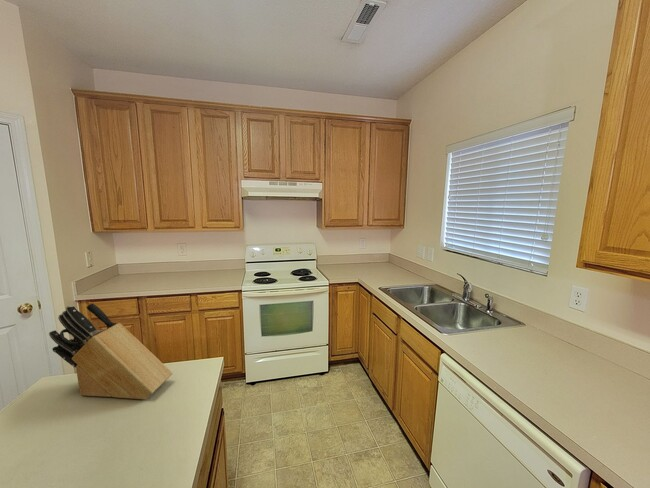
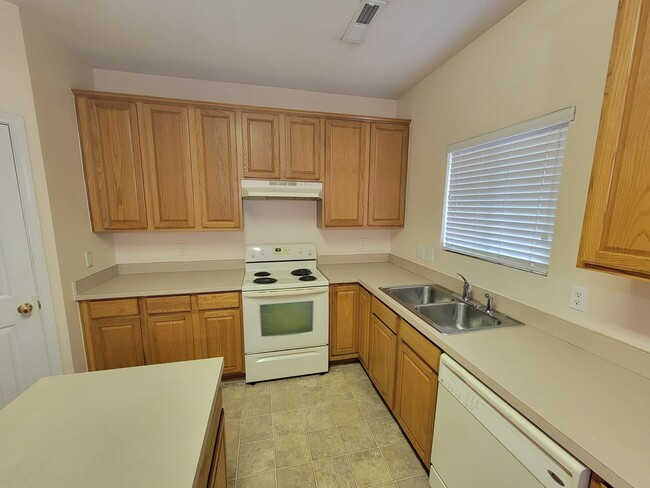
- knife block [48,302,173,400]
